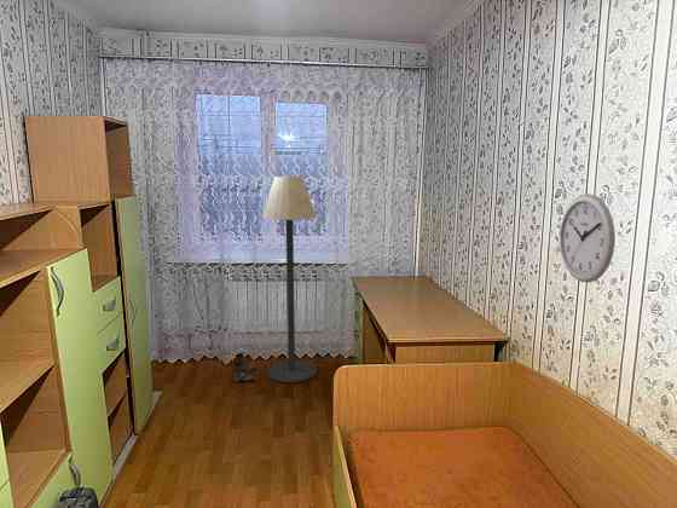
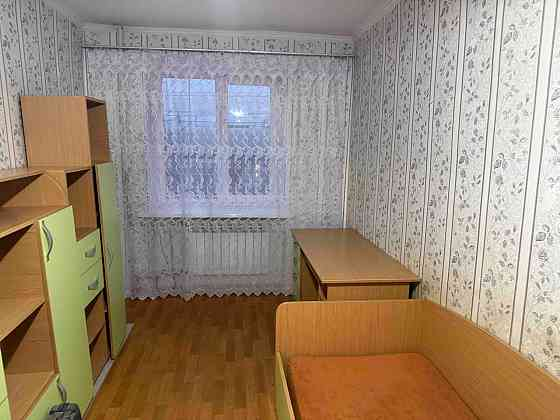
- boots [232,352,256,383]
- floor lamp [261,175,318,383]
- wall clock [559,192,617,284]
